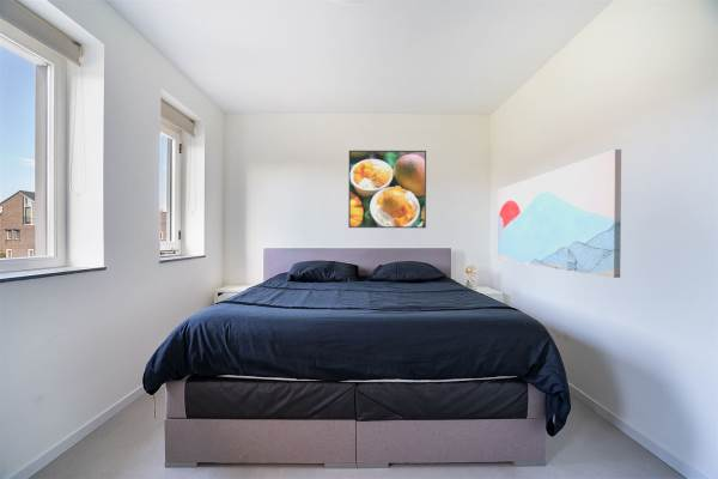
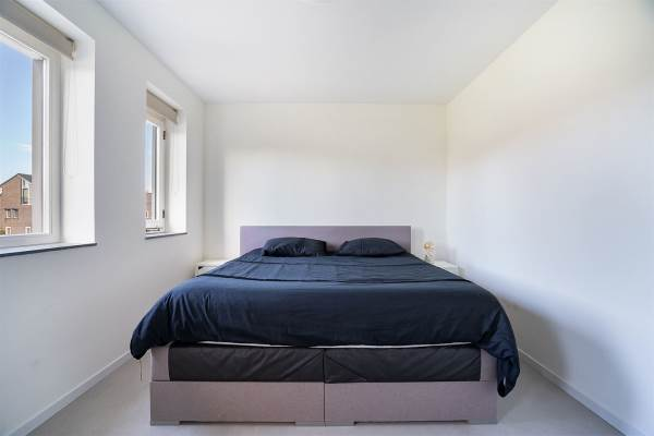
- wall art [497,148,622,279]
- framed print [347,150,427,229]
